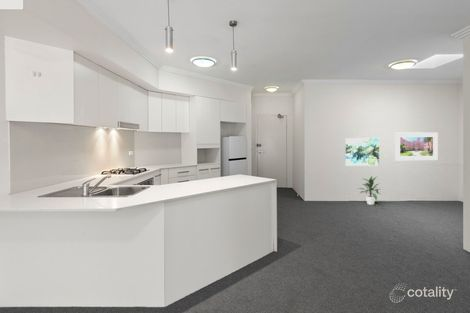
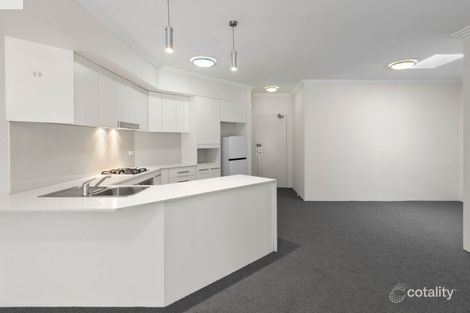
- indoor plant [357,175,381,206]
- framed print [394,131,439,161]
- wall art [345,137,380,167]
